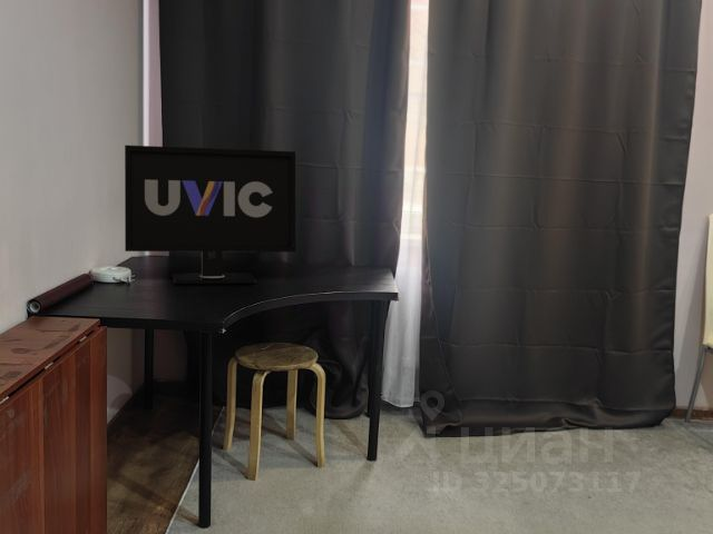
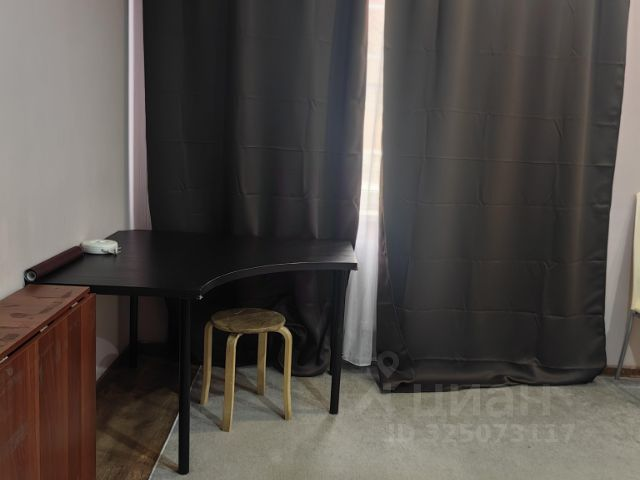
- monitor [124,144,296,285]
